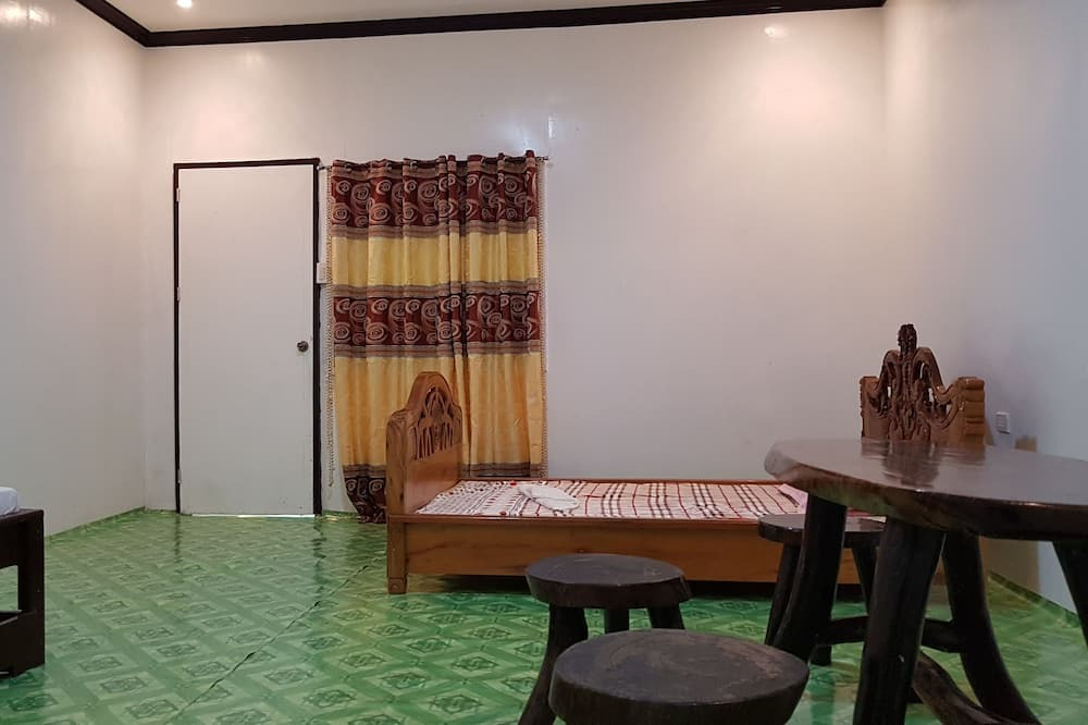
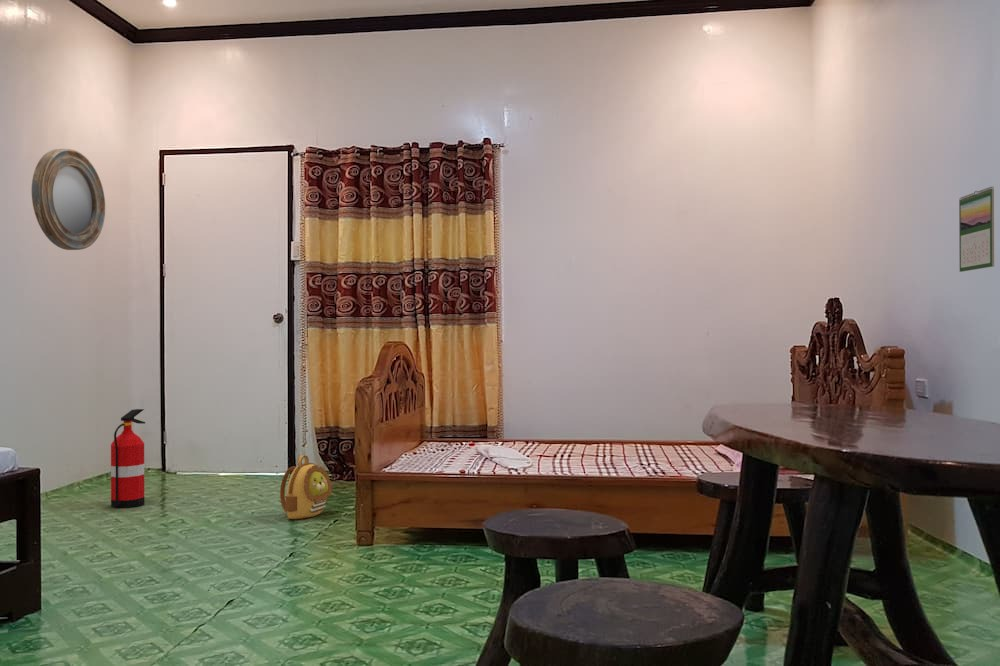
+ home mirror [31,148,106,251]
+ calendar [958,186,995,273]
+ fire extinguisher [110,408,146,509]
+ backpack [279,454,333,520]
